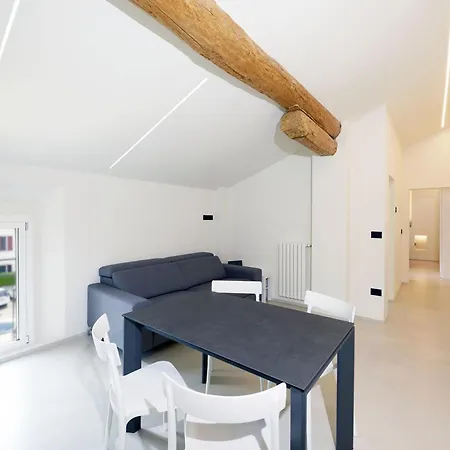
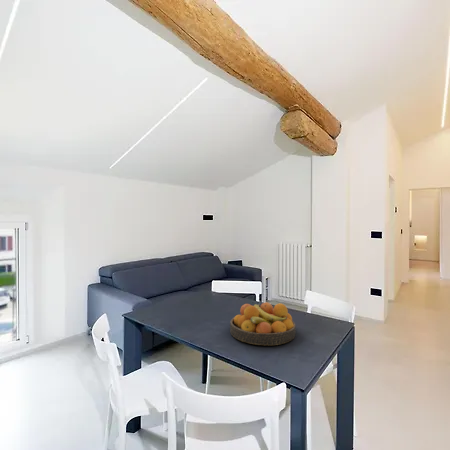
+ fruit bowl [229,302,297,346]
